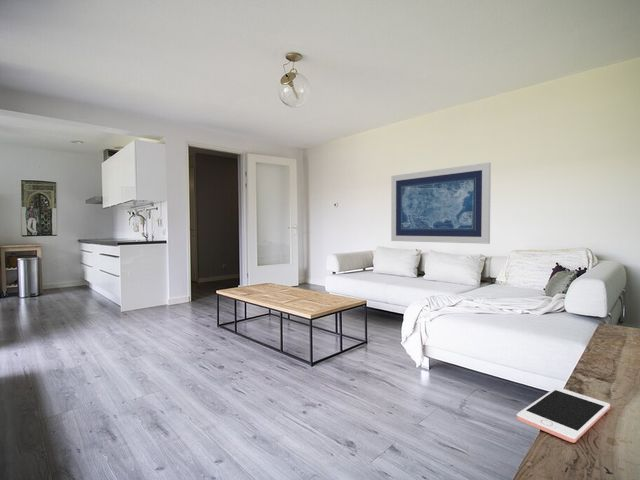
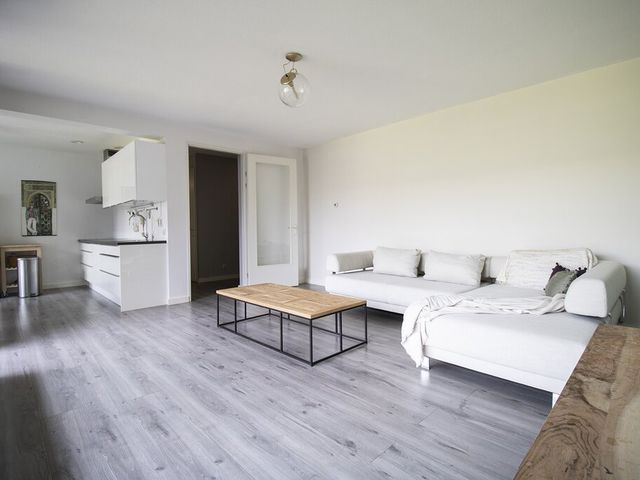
- wall art [390,162,492,245]
- cell phone [516,386,611,444]
